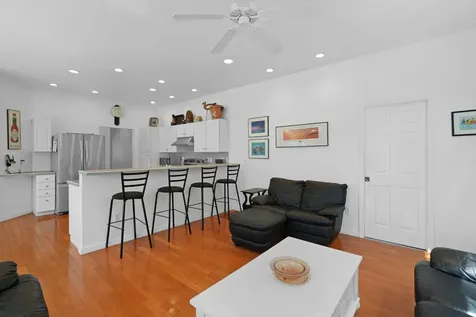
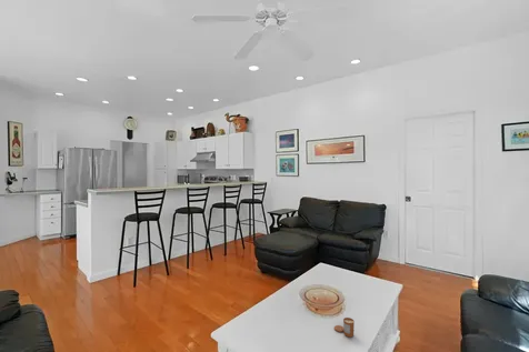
+ candle [333,316,356,339]
